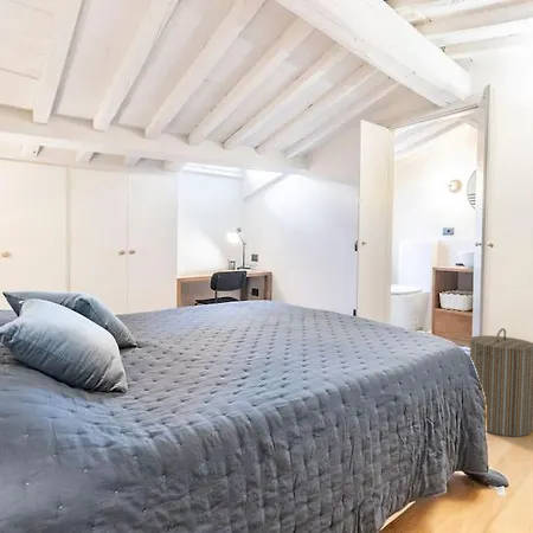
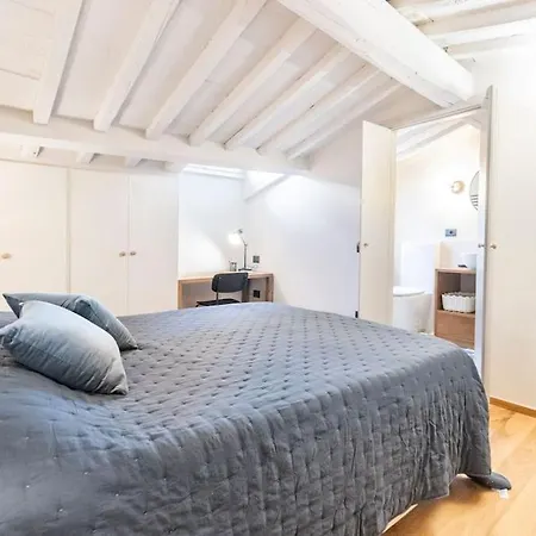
- laundry hamper [469,327,533,438]
